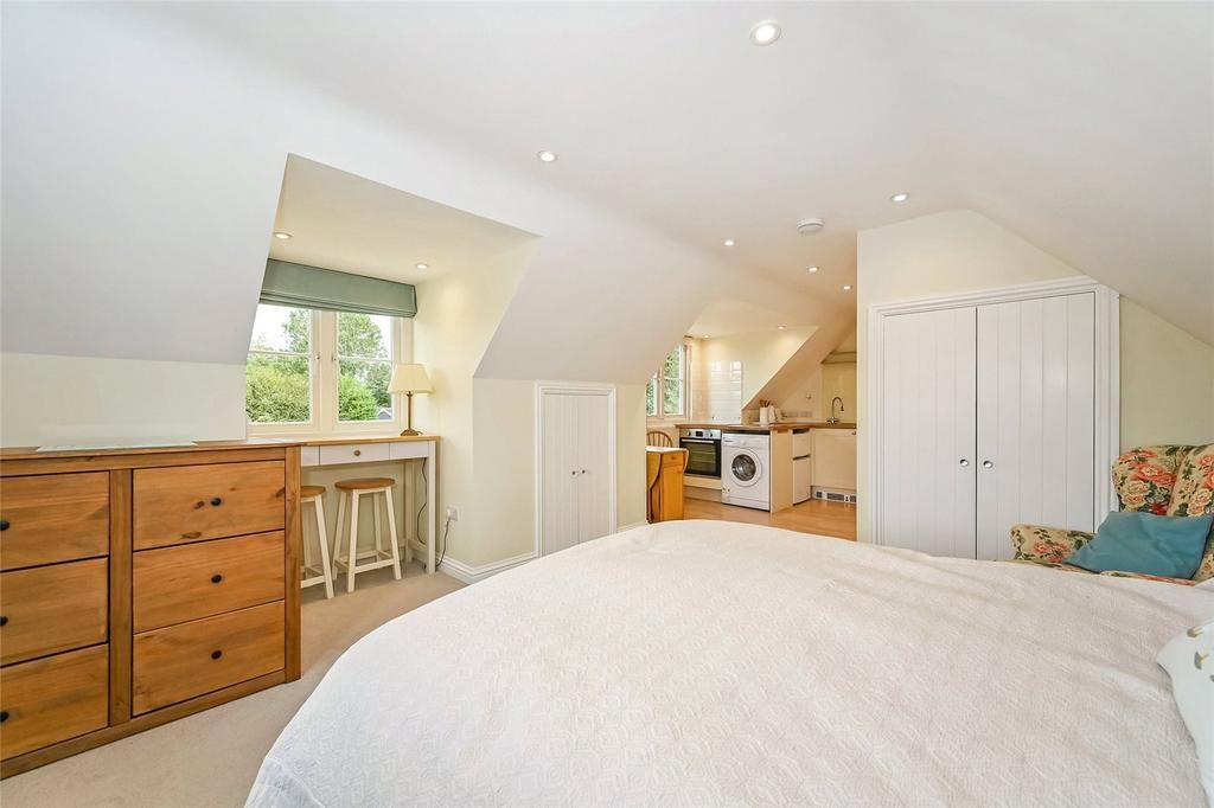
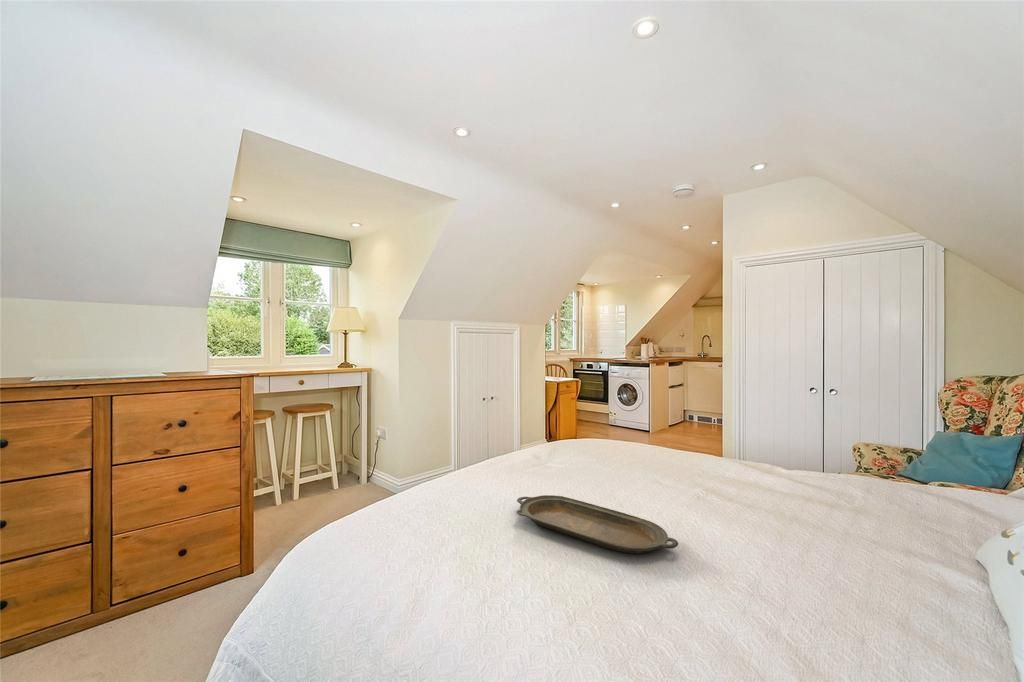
+ serving tray [516,494,679,554]
